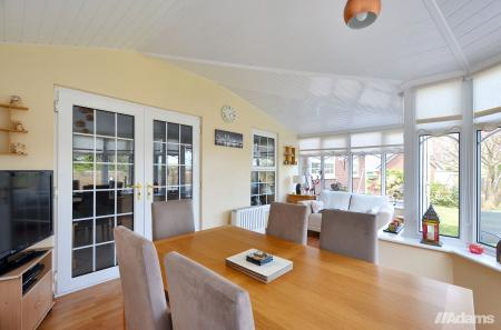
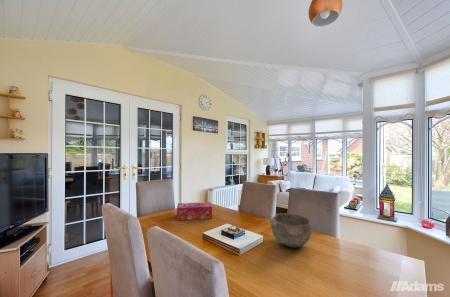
+ tissue box [176,201,213,221]
+ bowl [269,212,313,248]
